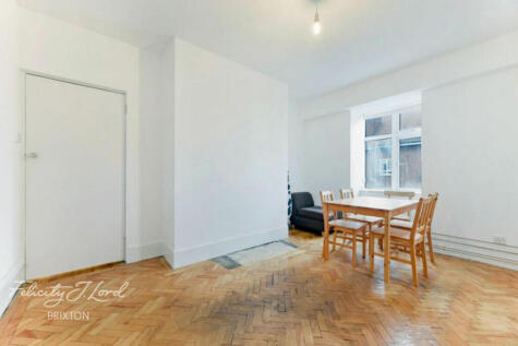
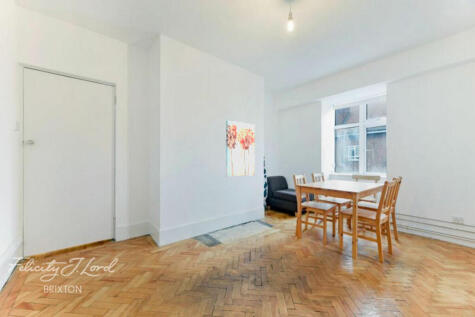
+ wall art [225,120,256,178]
